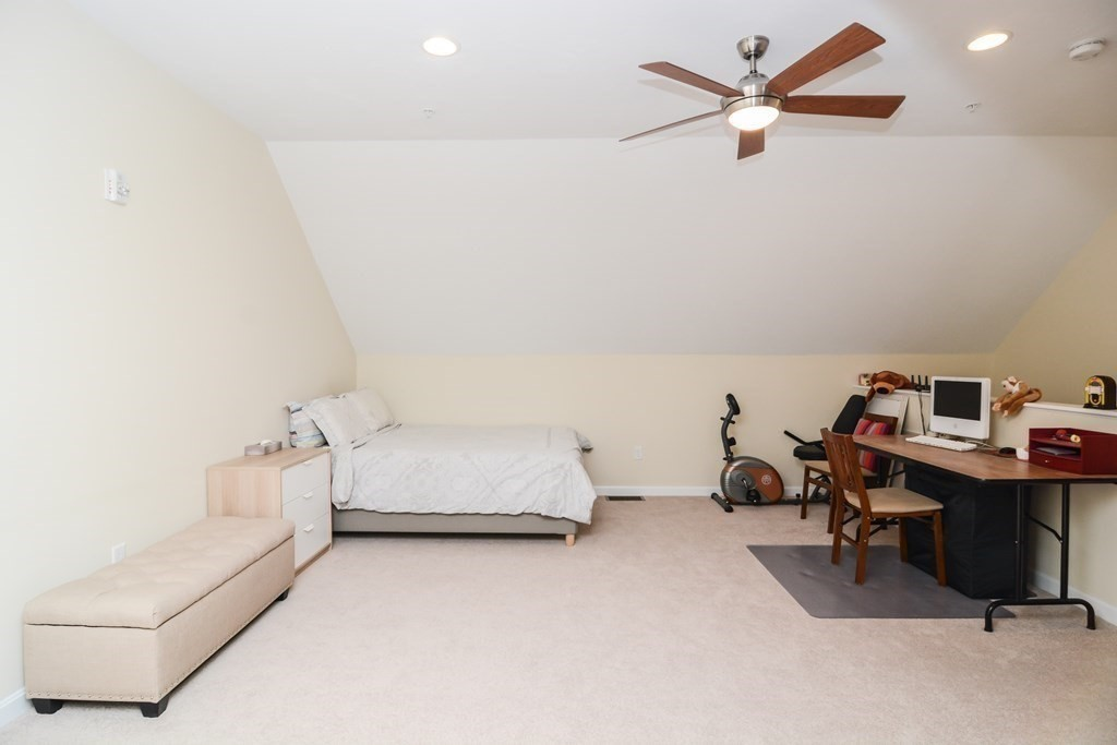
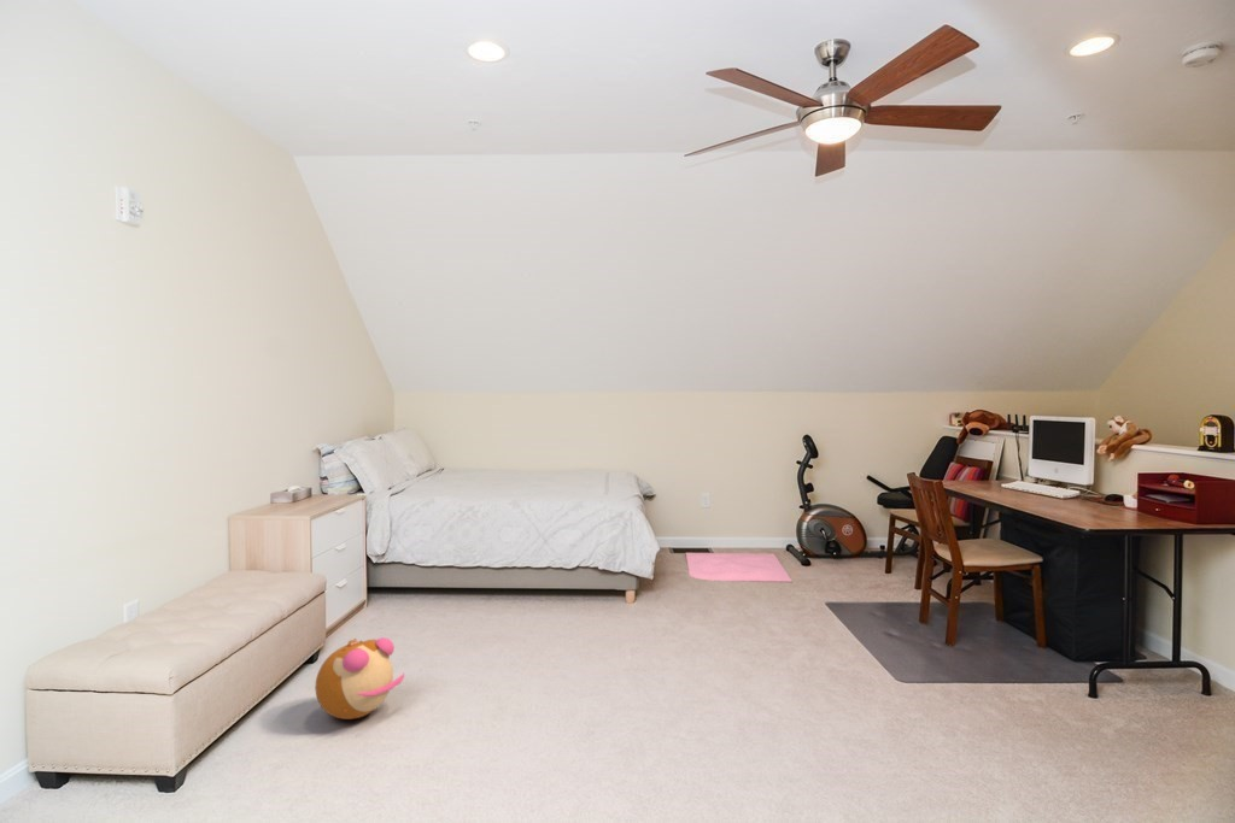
+ plush toy [314,636,405,721]
+ rug [685,552,794,583]
